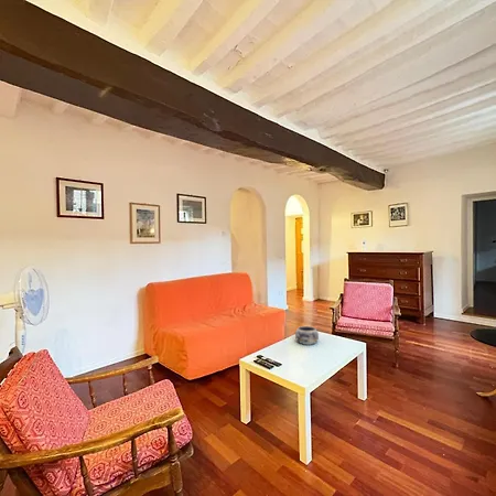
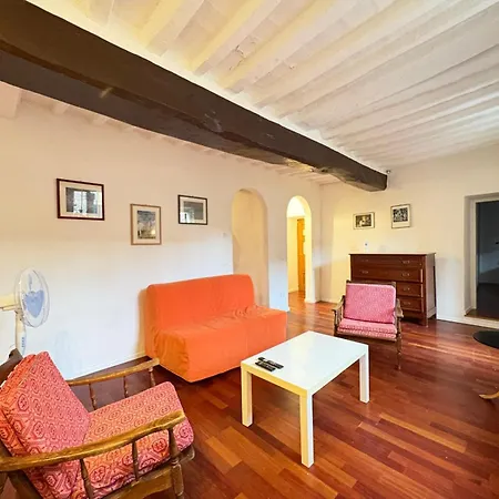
- decorative bowl [294,325,320,346]
